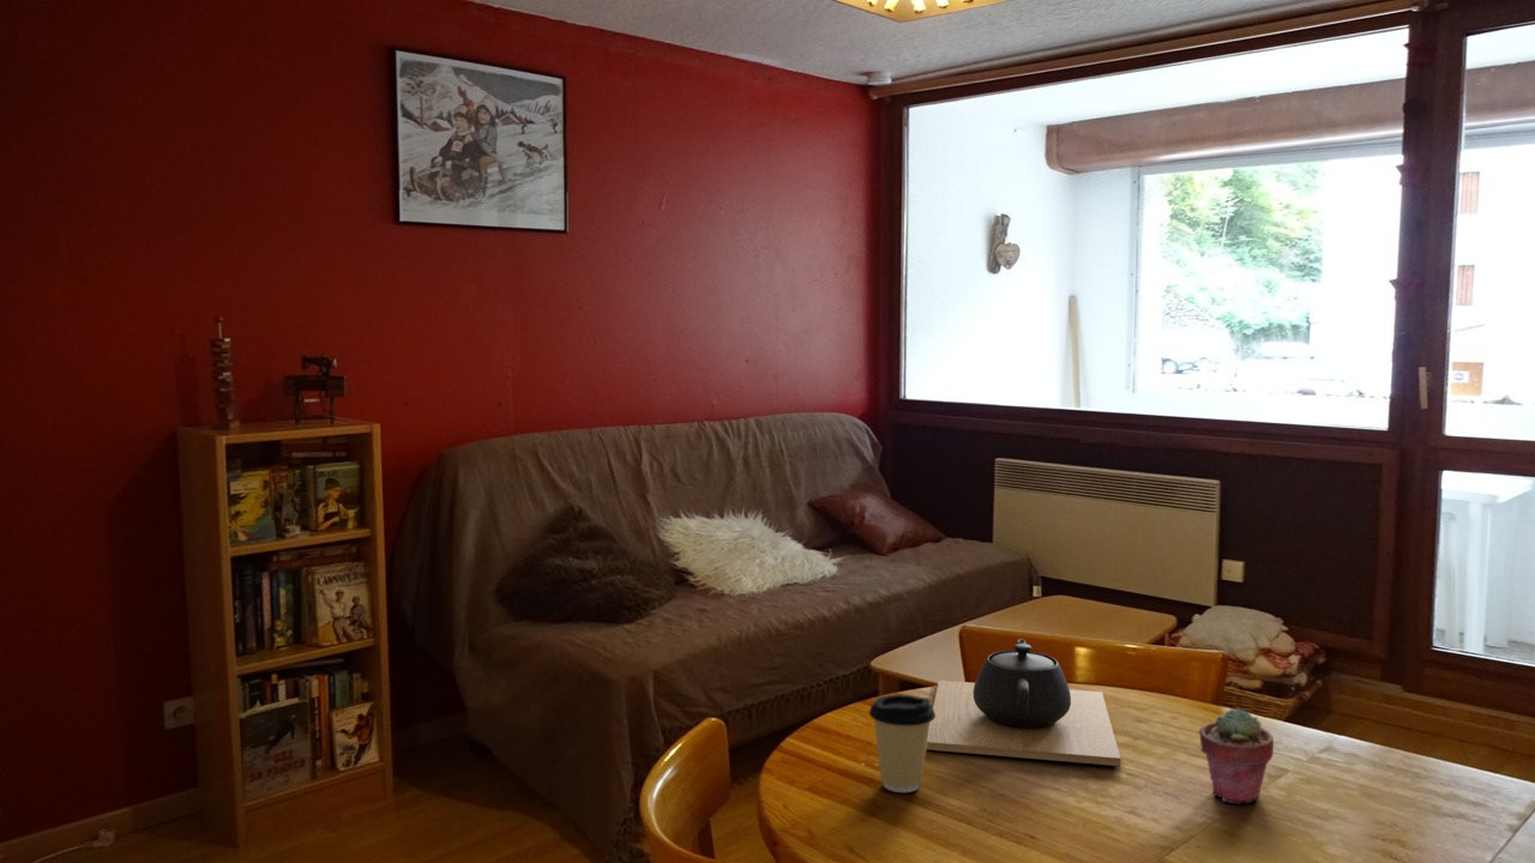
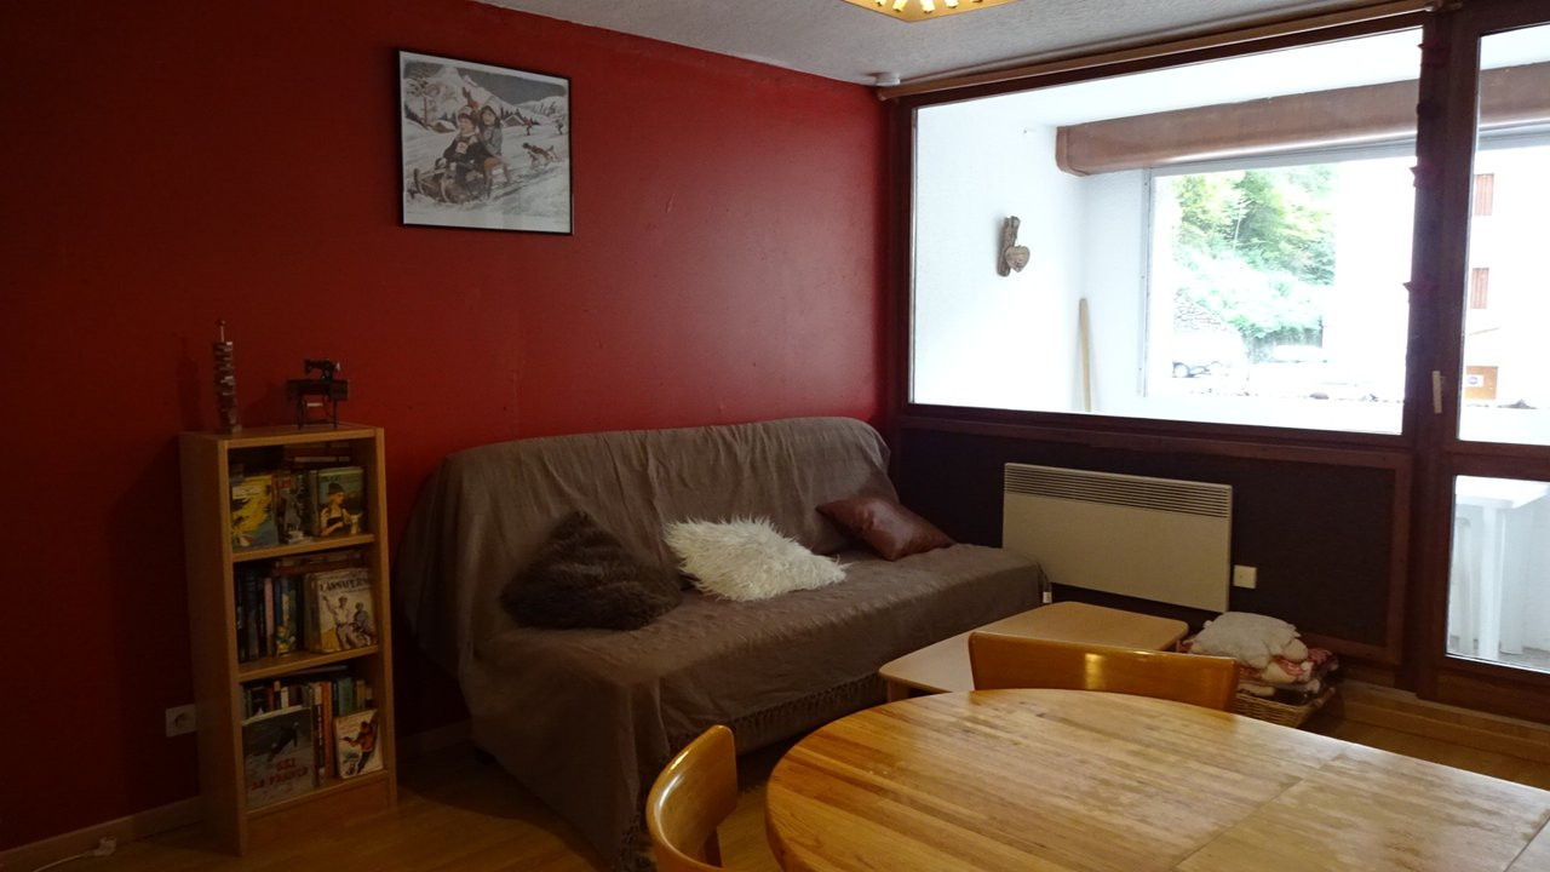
- potted succulent [1198,707,1275,804]
- coffee cup [868,693,935,793]
- teapot [926,638,1121,767]
